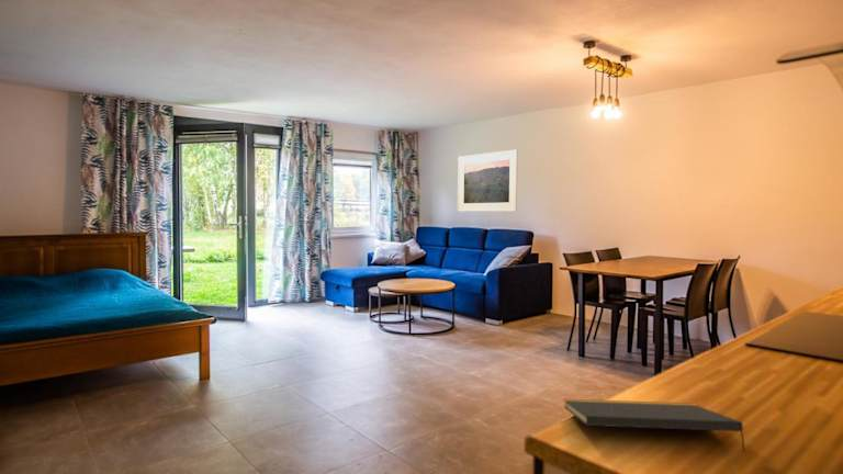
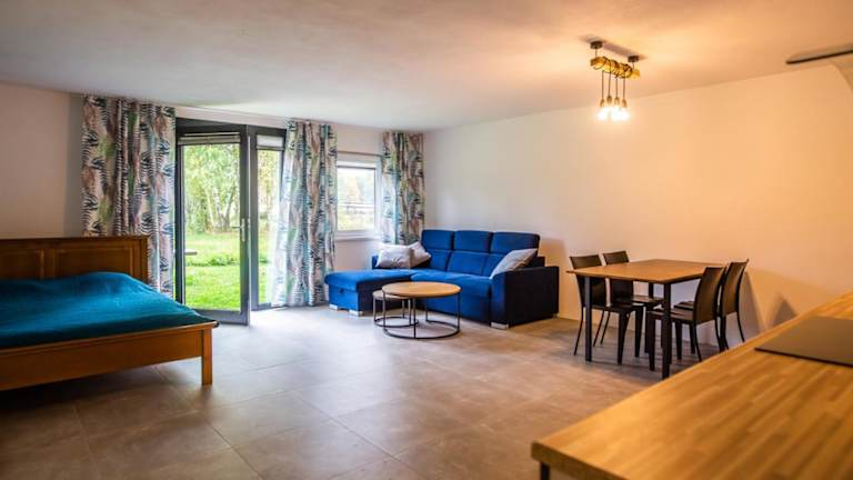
- notepad [562,398,746,453]
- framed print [457,148,519,213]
